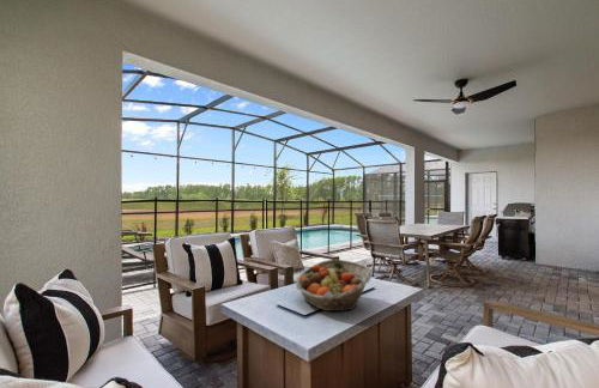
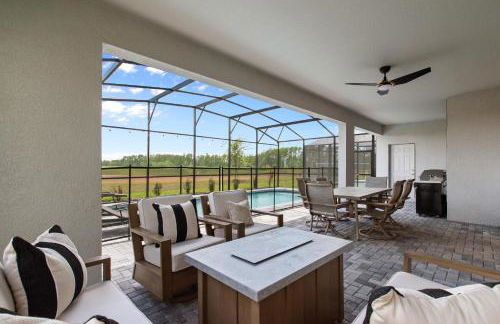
- fruit basket [295,259,373,313]
